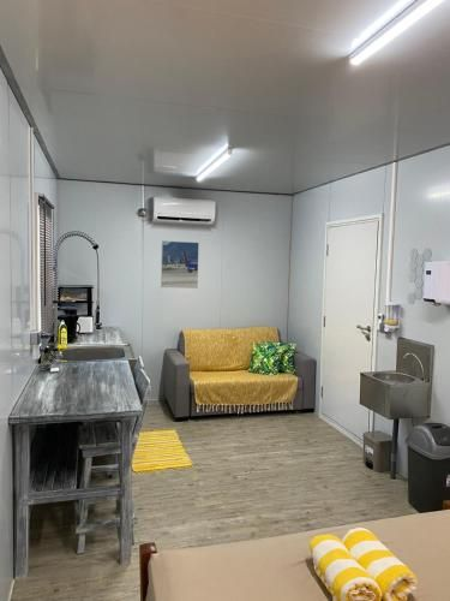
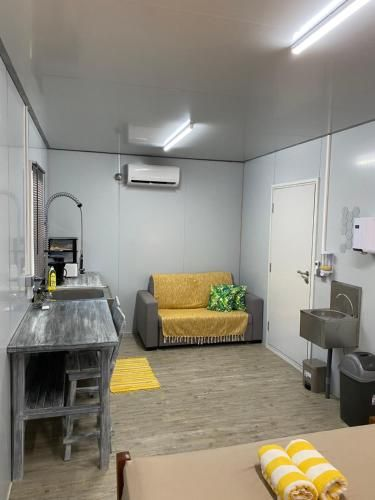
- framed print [160,239,200,290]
